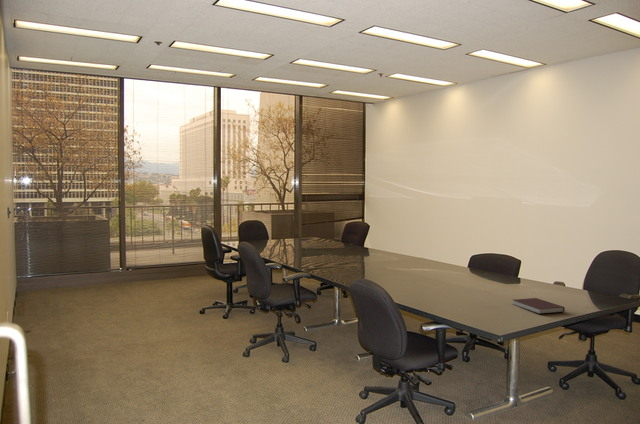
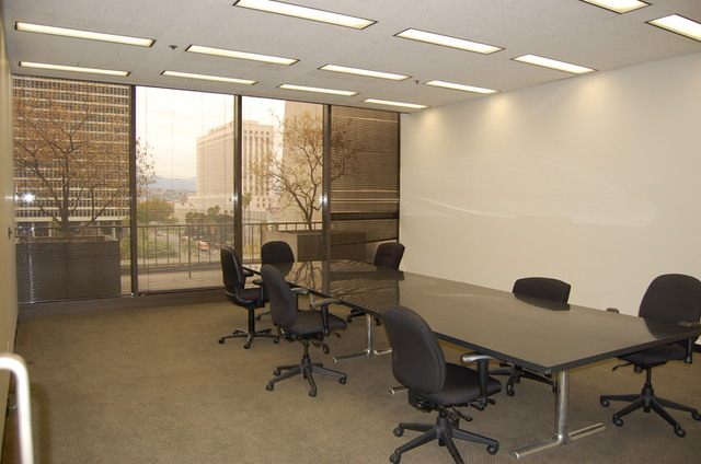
- notebook [512,297,566,315]
